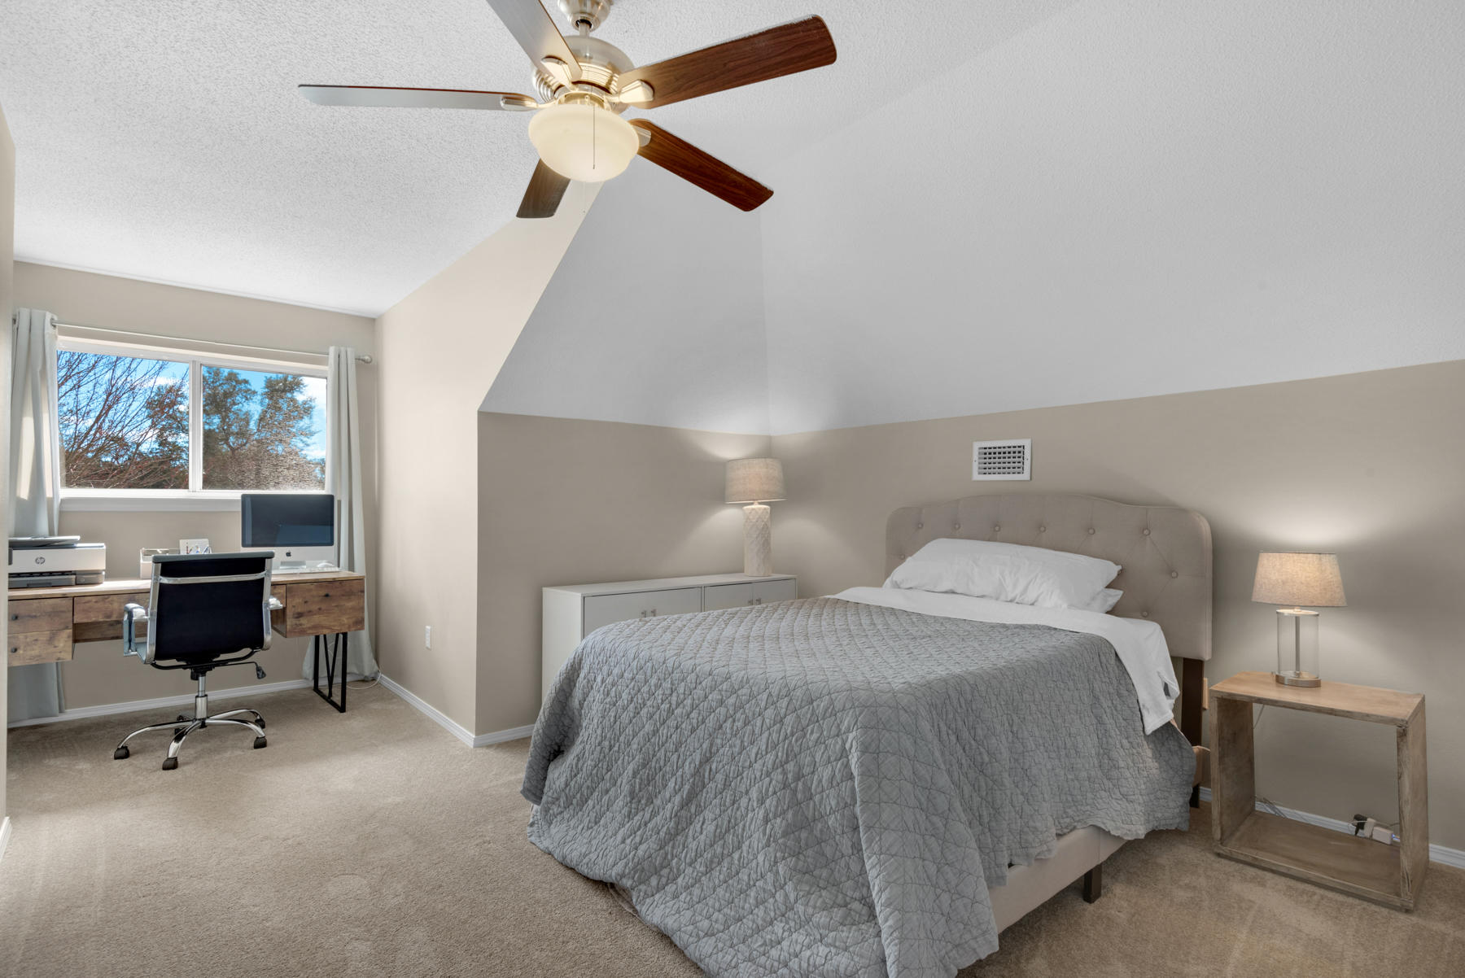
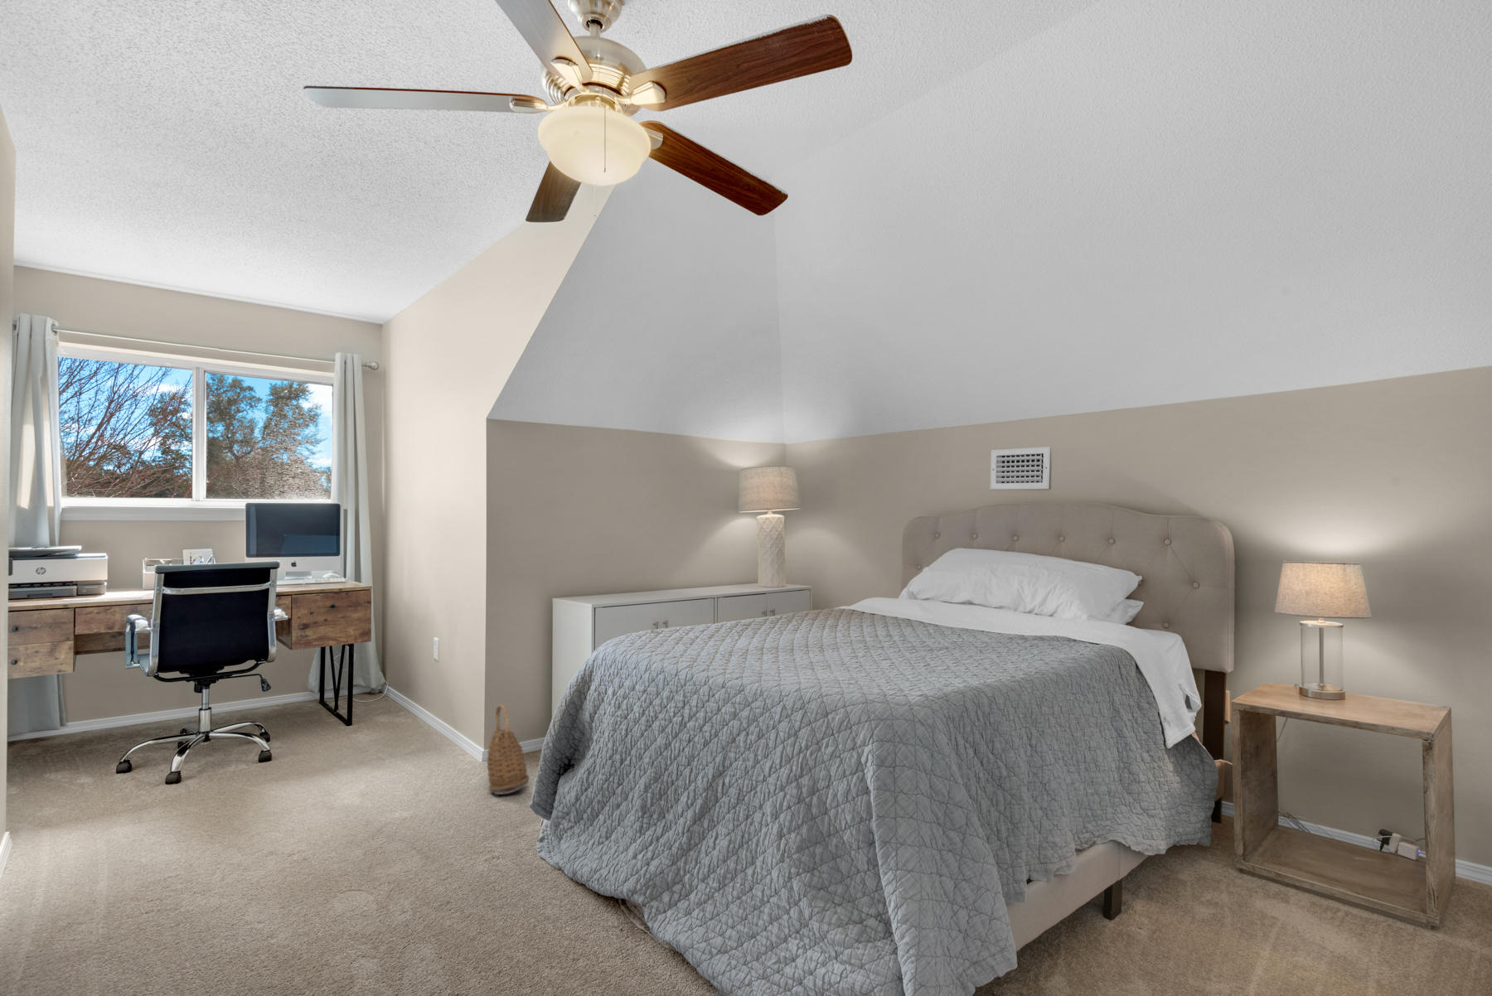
+ basket [487,704,529,796]
